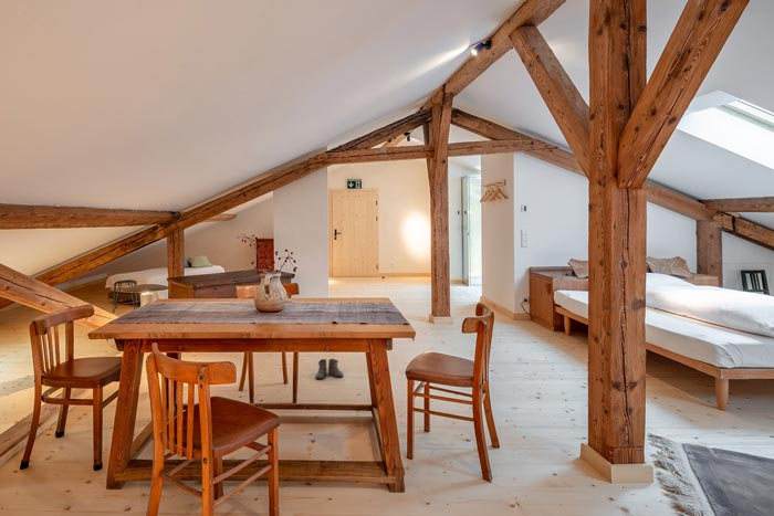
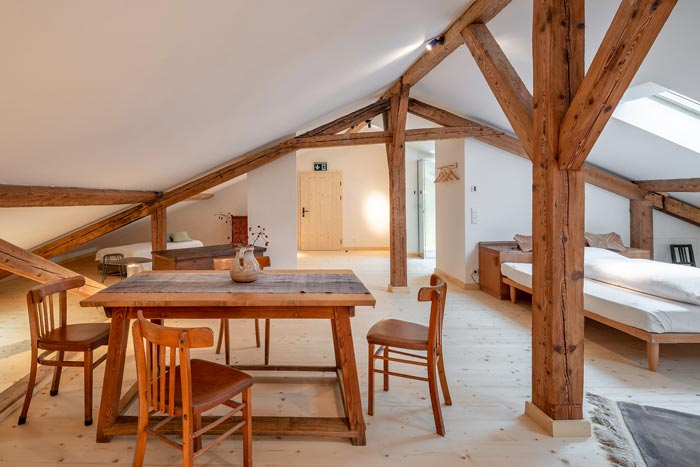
- boots [315,358,344,380]
